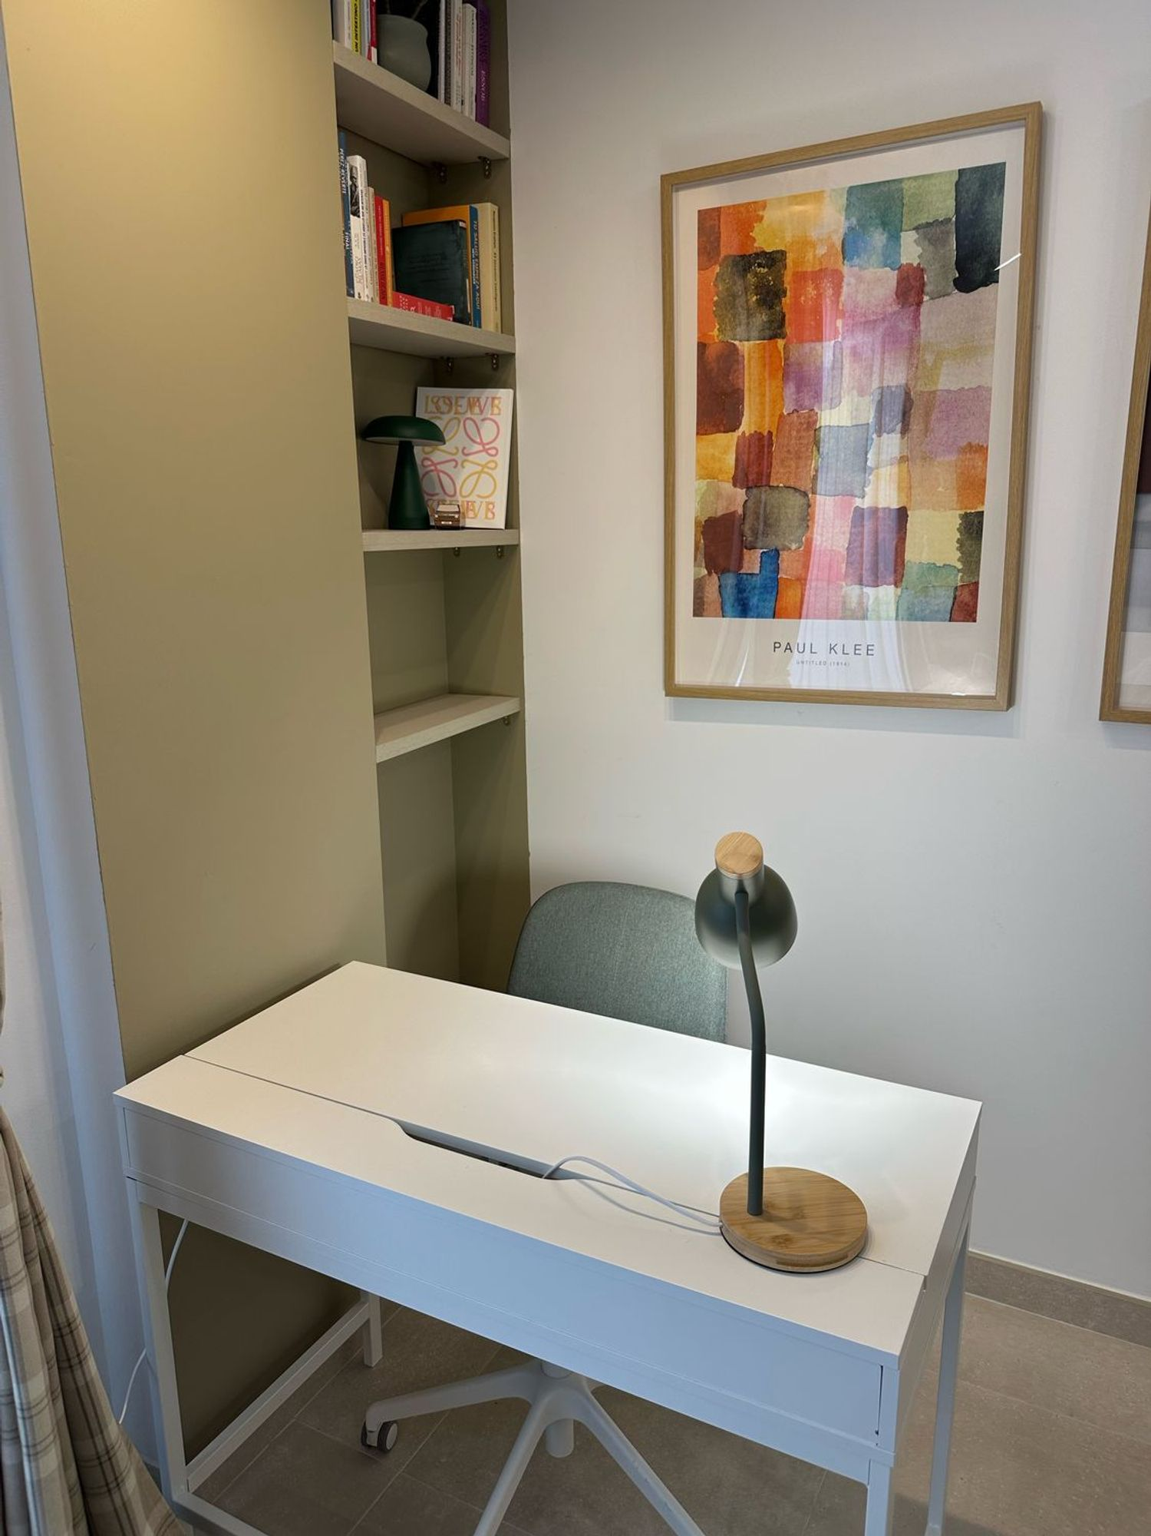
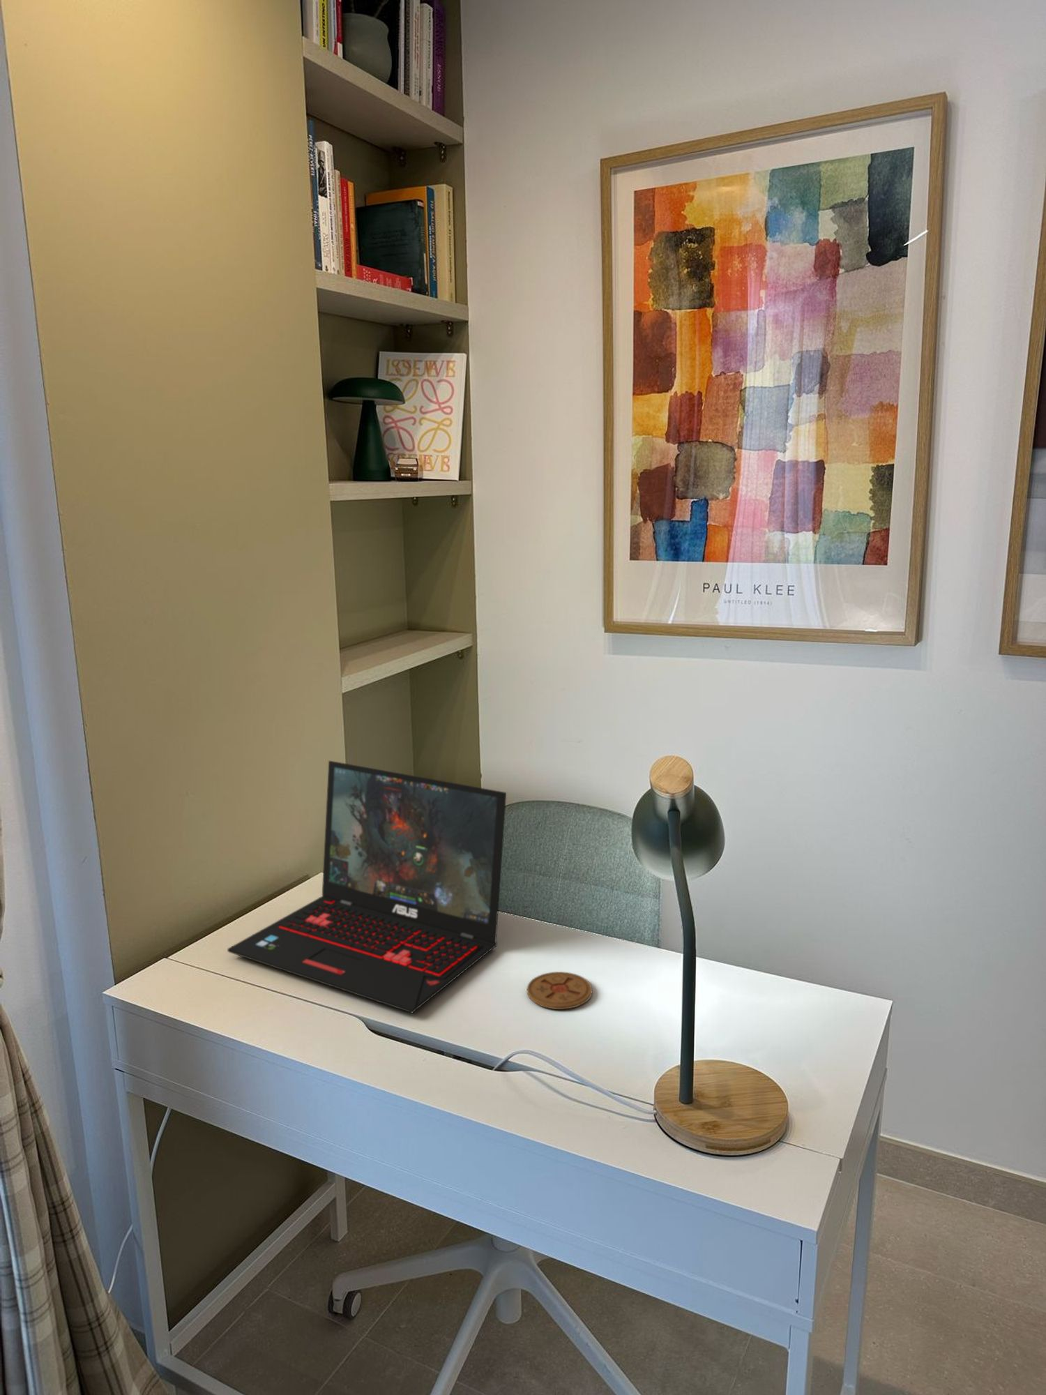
+ laptop [226,760,507,1014]
+ coaster [526,971,592,1009]
